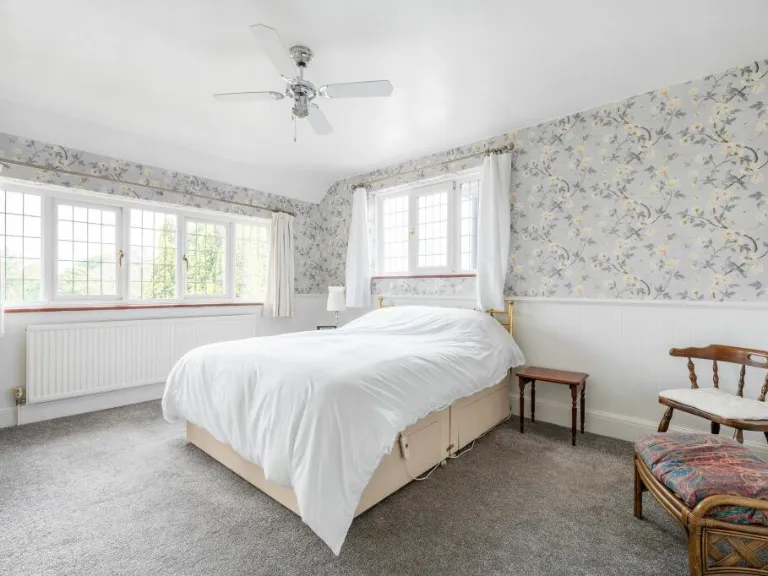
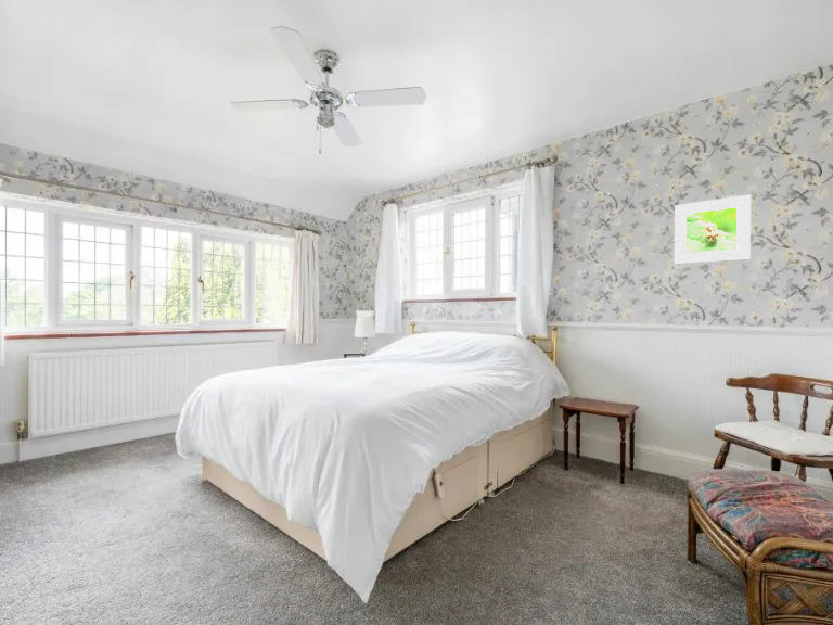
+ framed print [674,193,752,265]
